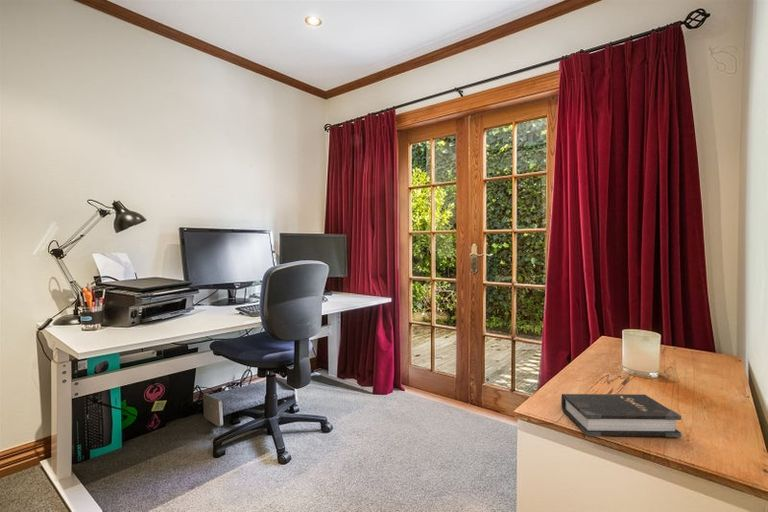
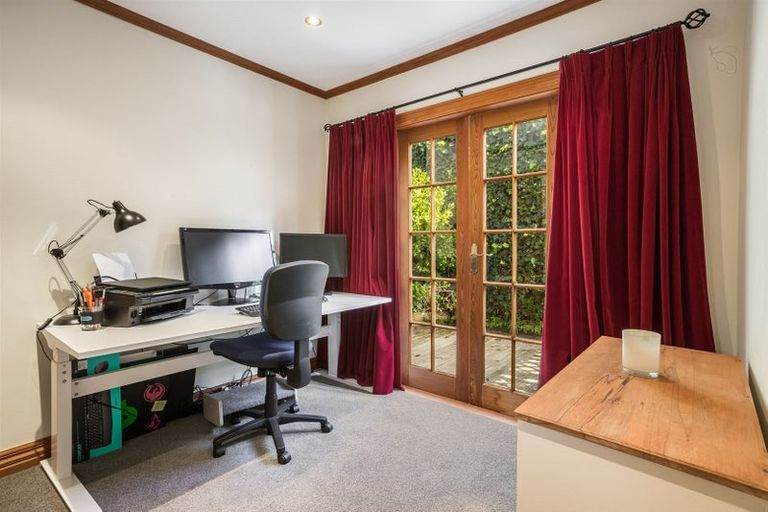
- hardback book [560,393,682,438]
